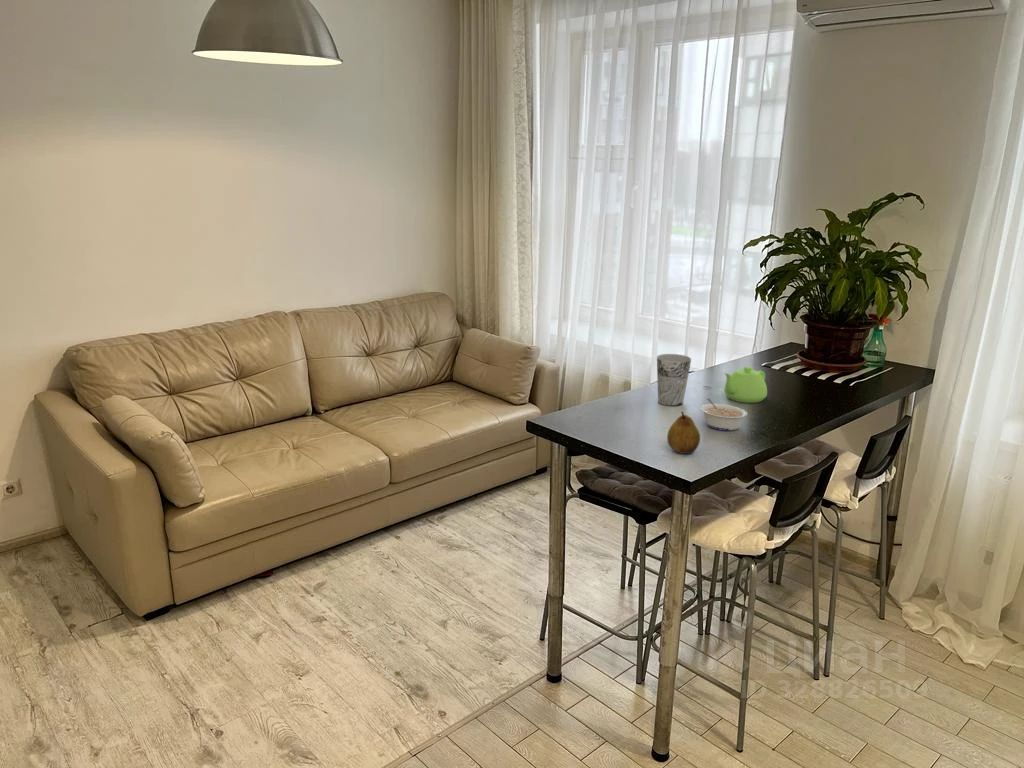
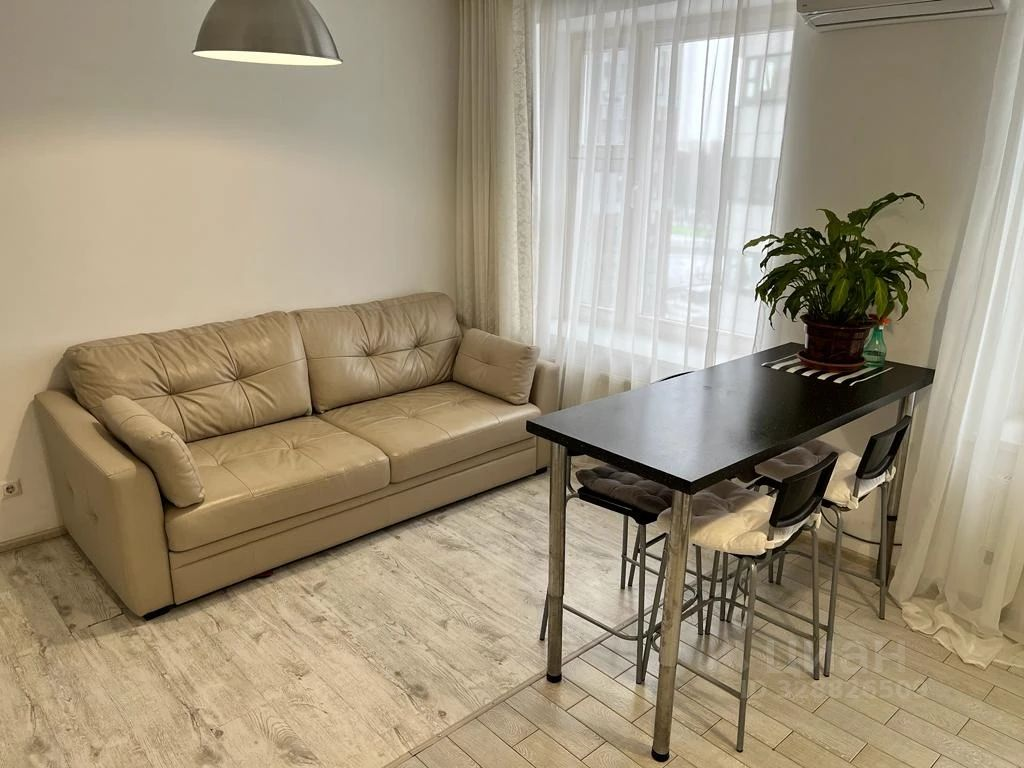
- teapot [723,365,768,404]
- legume [700,397,748,431]
- cup [656,353,692,407]
- fruit [666,411,701,455]
